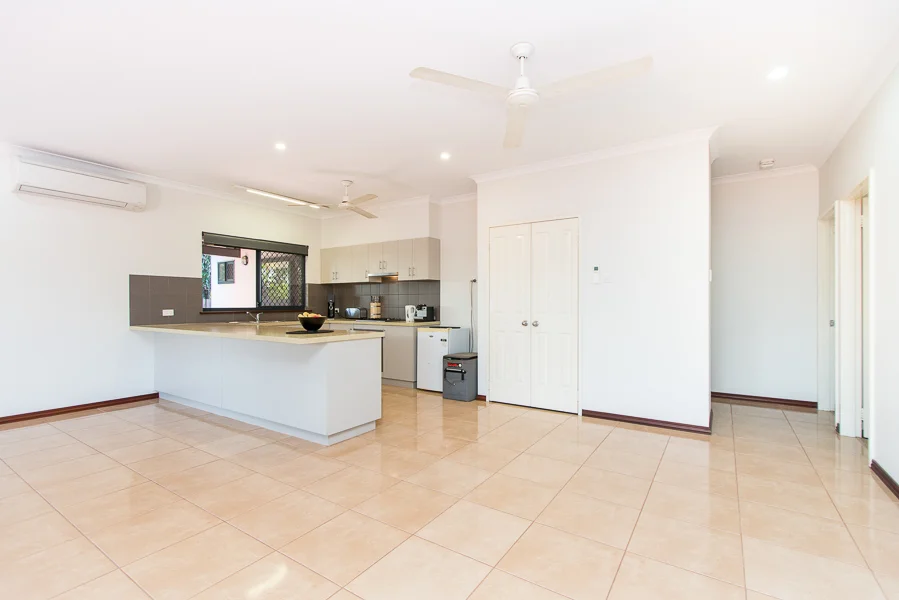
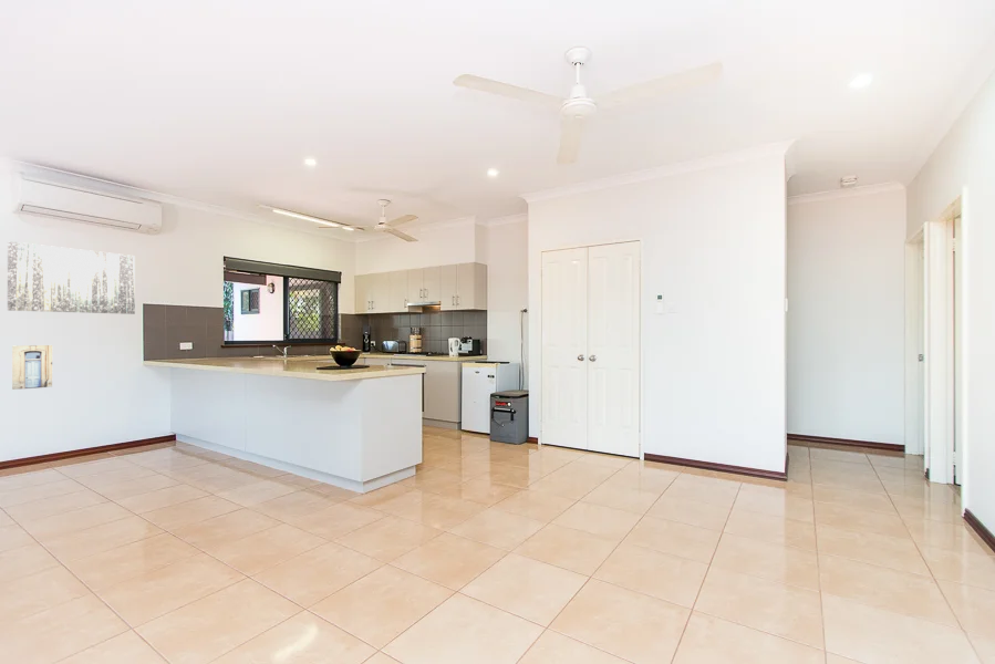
+ wall art [11,344,53,391]
+ wall art [7,240,136,315]
